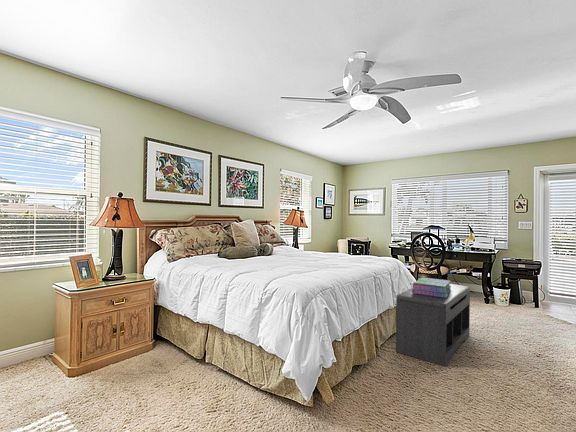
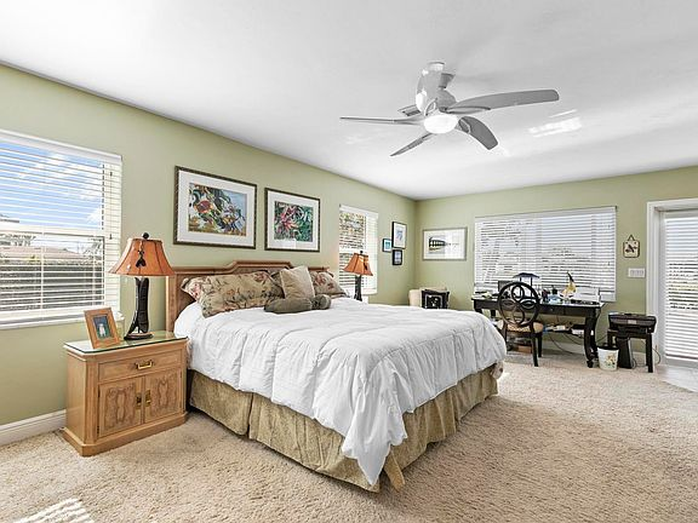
- bench [395,283,471,367]
- stack of books [412,277,452,298]
